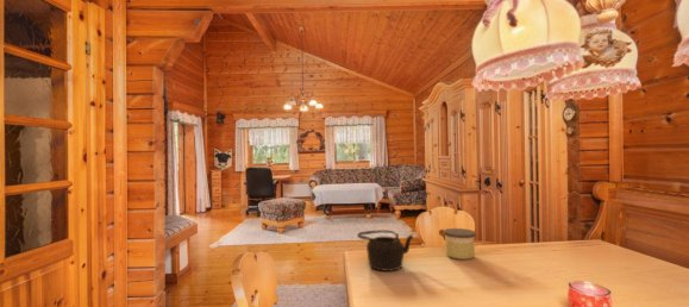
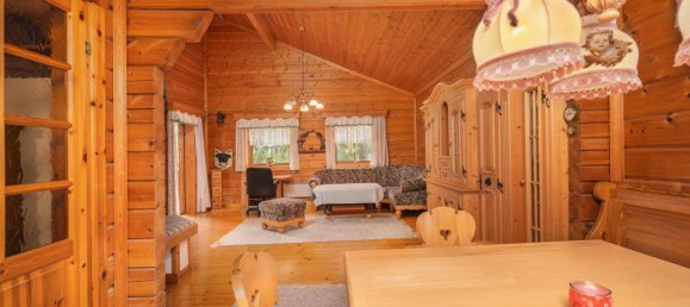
- teapot [357,228,414,272]
- candle [443,227,477,261]
